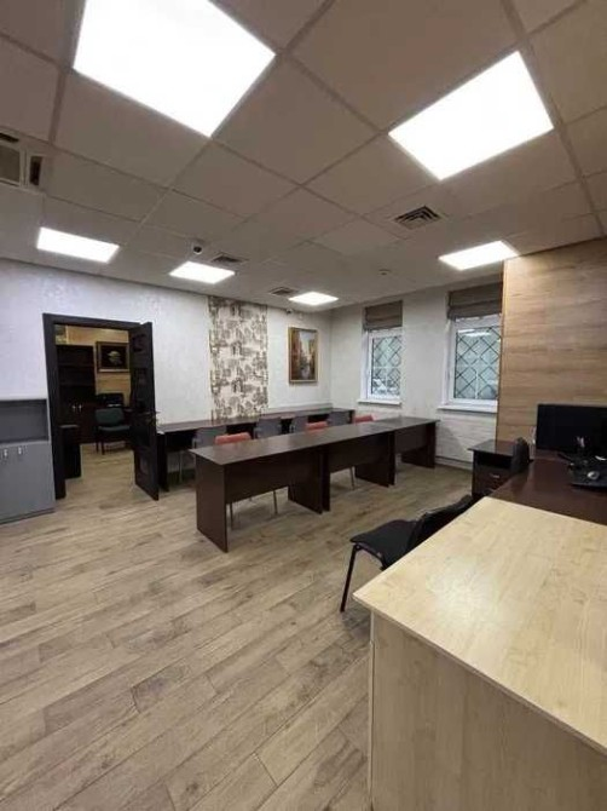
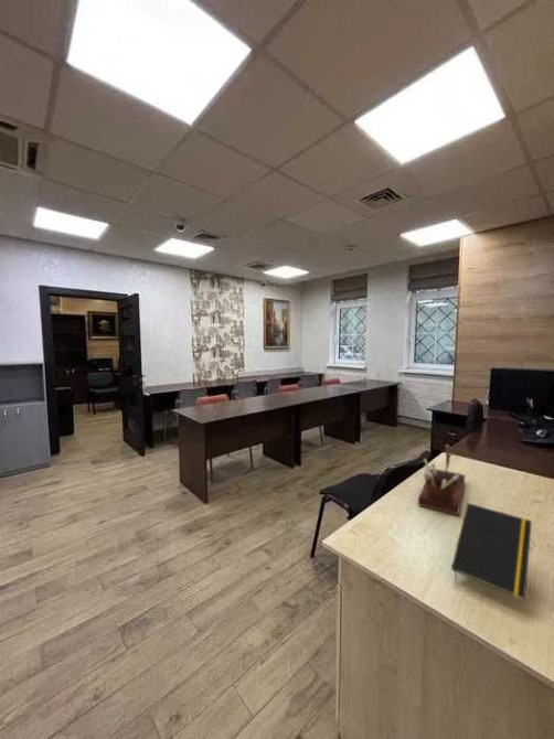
+ notepad [450,502,533,601]
+ desk organizer [417,443,466,516]
